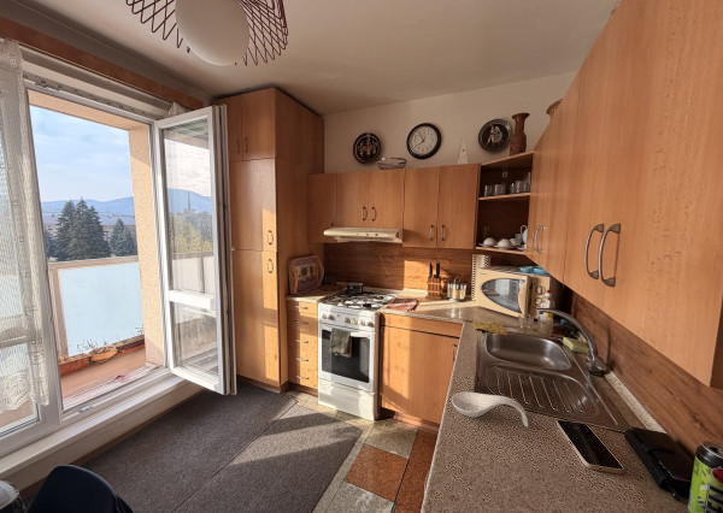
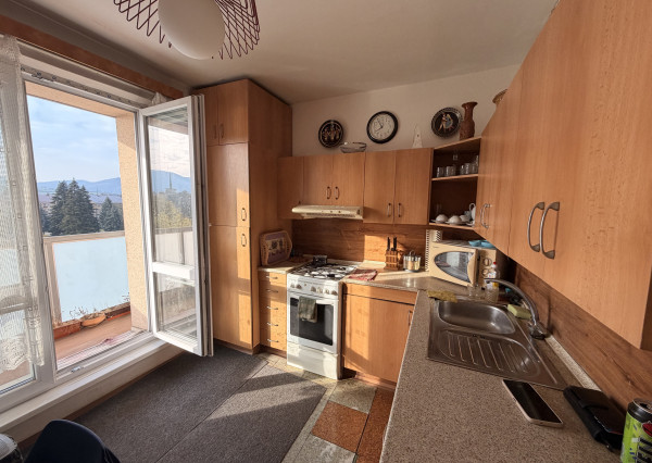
- spoon rest [451,390,529,429]
